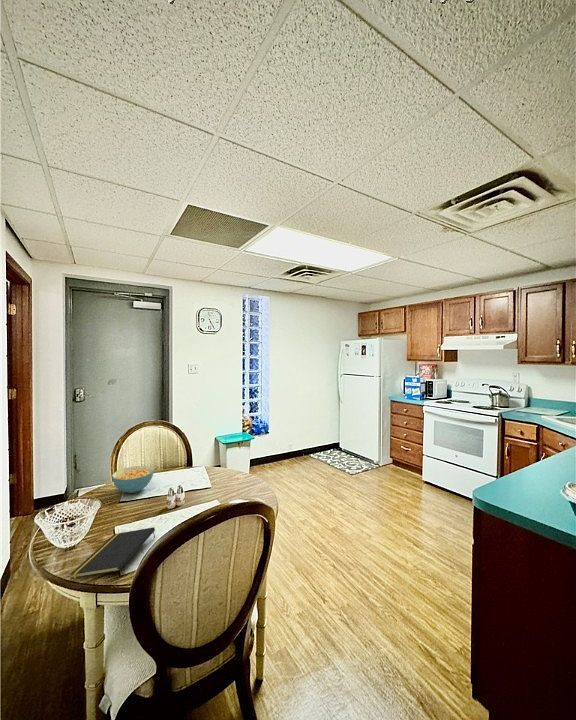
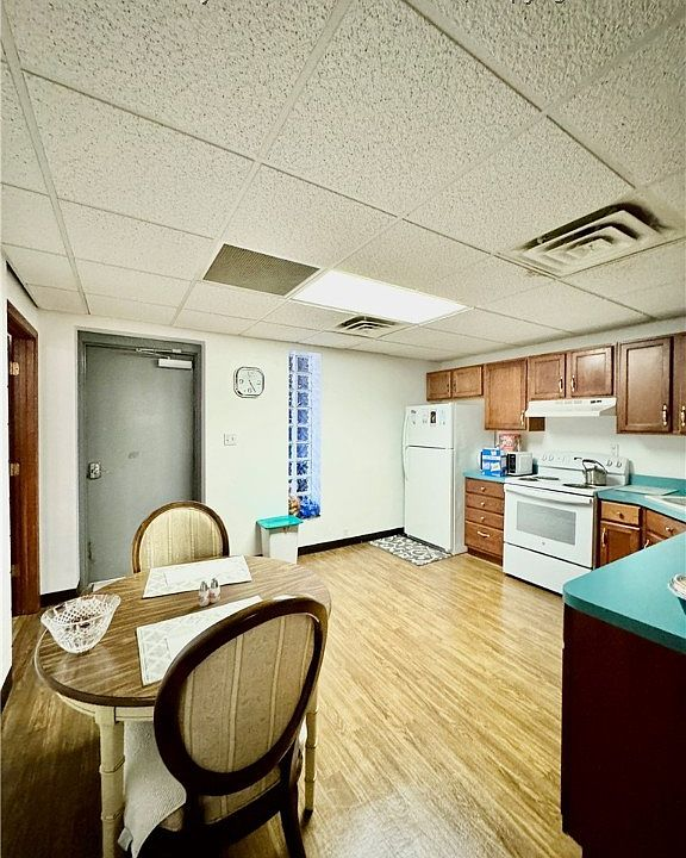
- cereal bowl [111,465,155,494]
- notepad [69,526,156,580]
